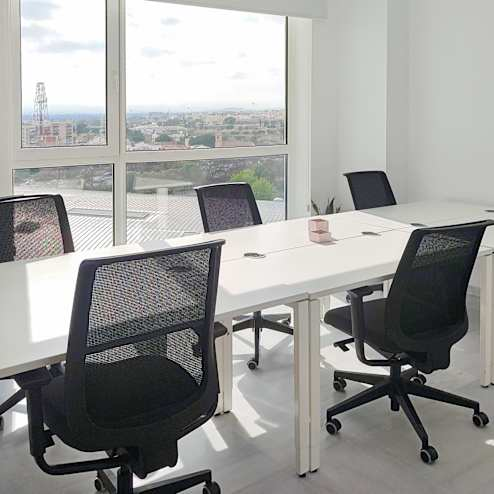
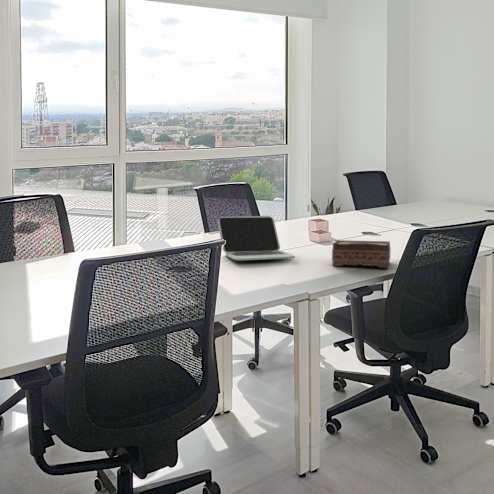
+ tissue box [331,239,391,269]
+ laptop [217,215,296,261]
